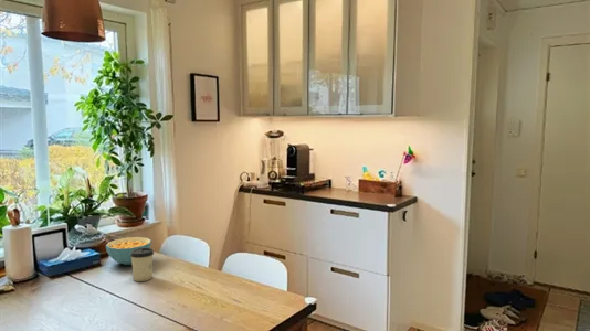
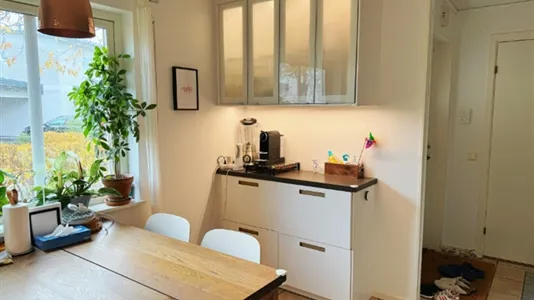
- cereal bowl [105,236,152,266]
- cup [130,247,155,282]
